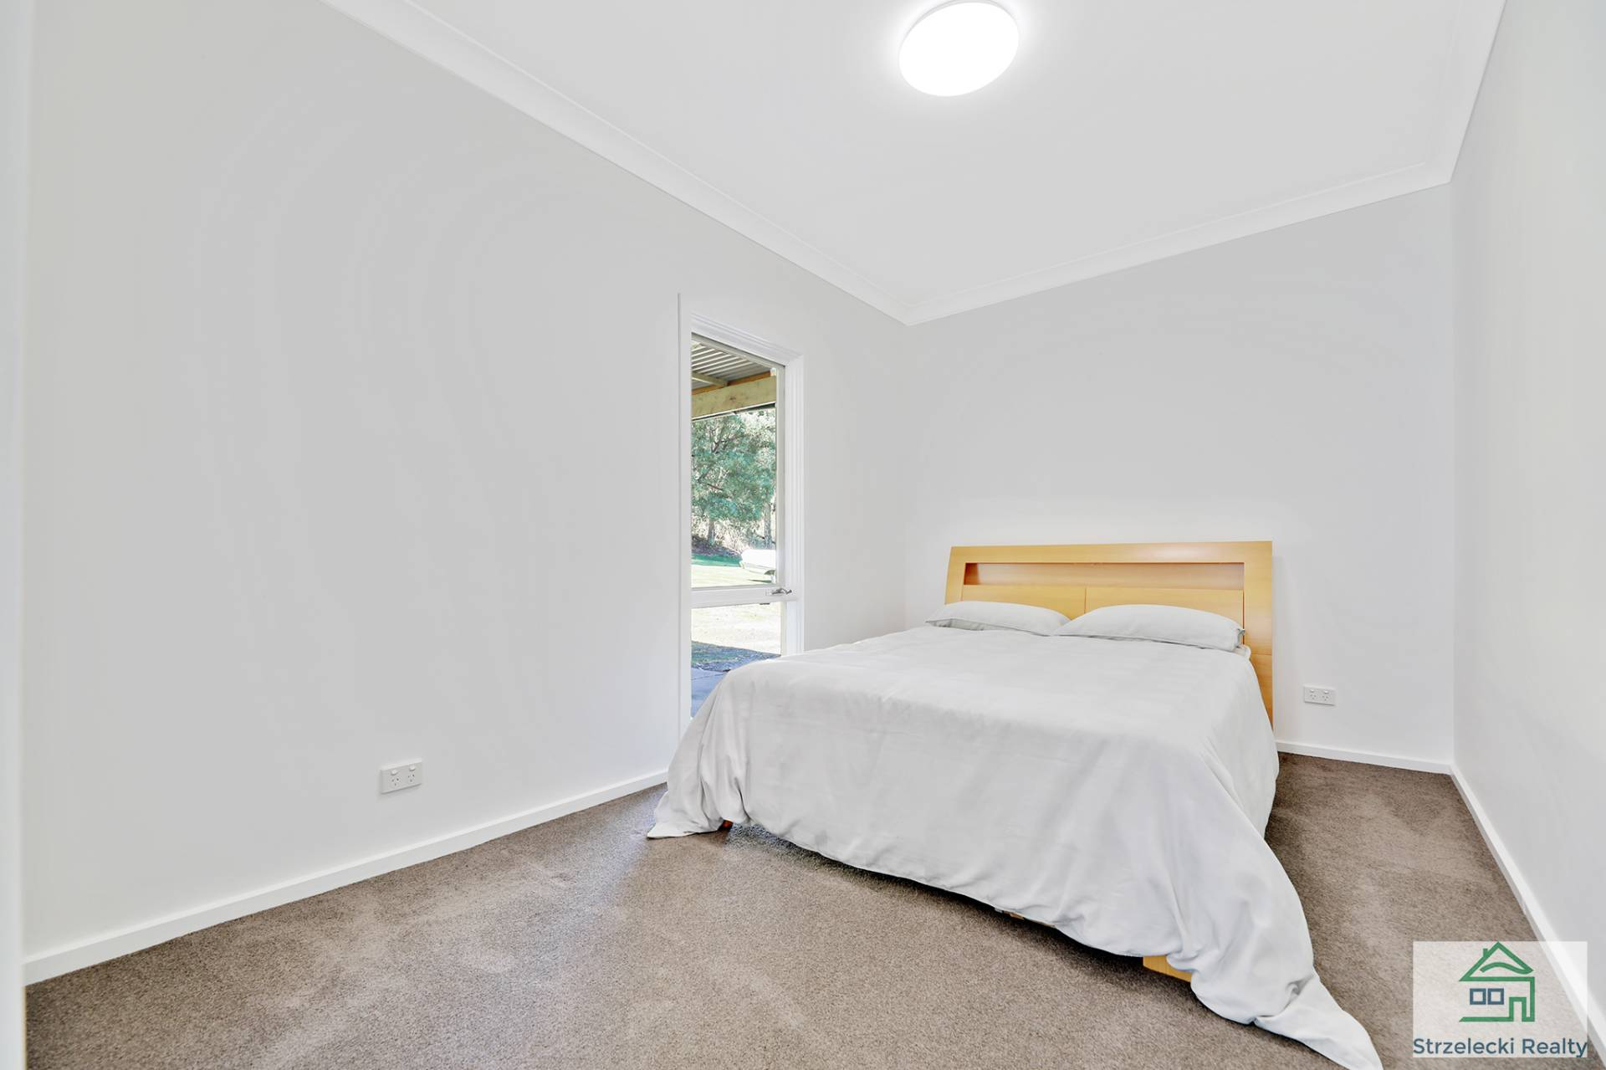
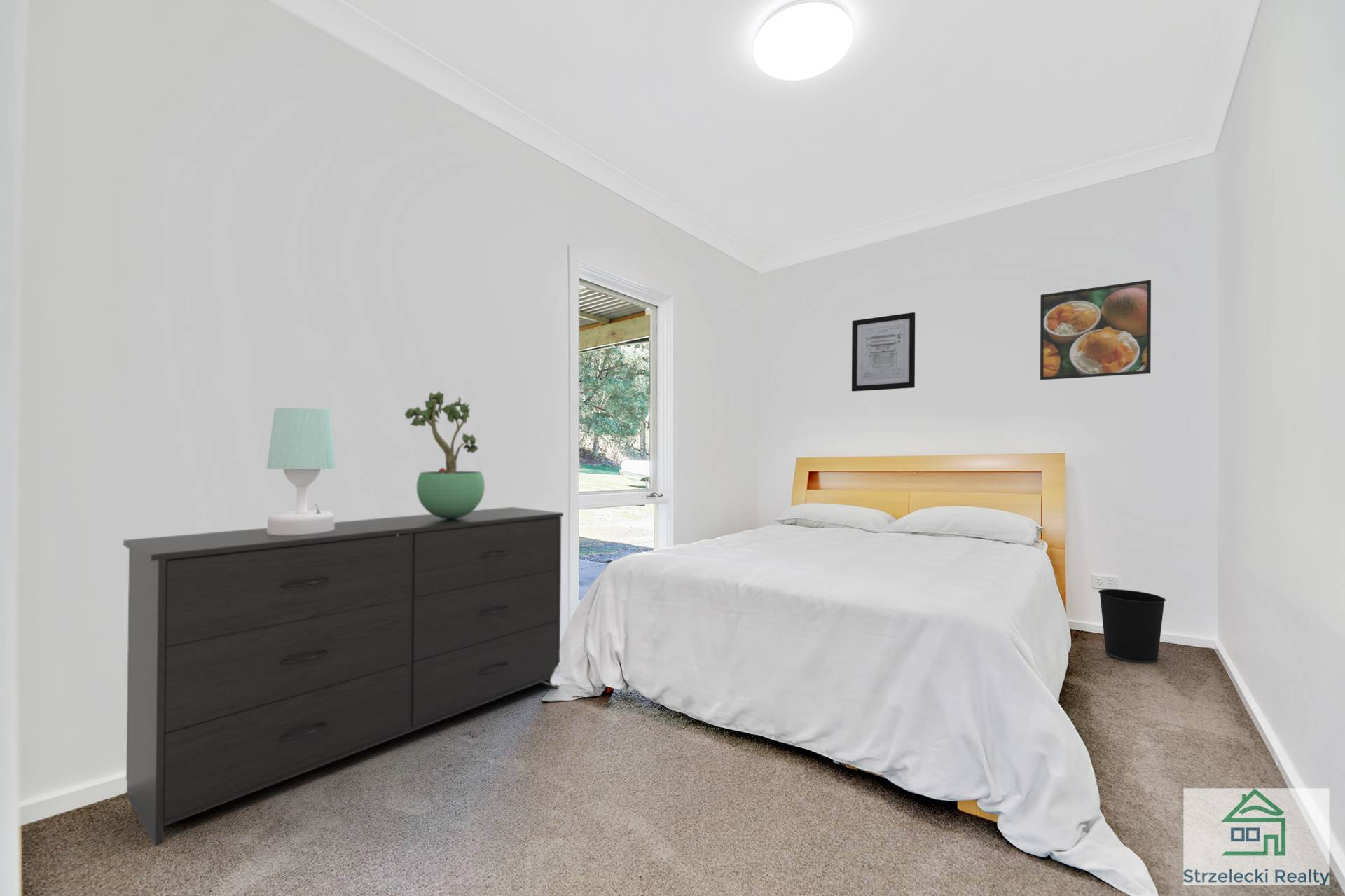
+ wall art [851,312,916,392]
+ dresser [123,506,564,848]
+ table lamp [266,408,336,535]
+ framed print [1040,280,1152,380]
+ potted plant [404,390,485,519]
+ wastebasket [1098,588,1166,665]
